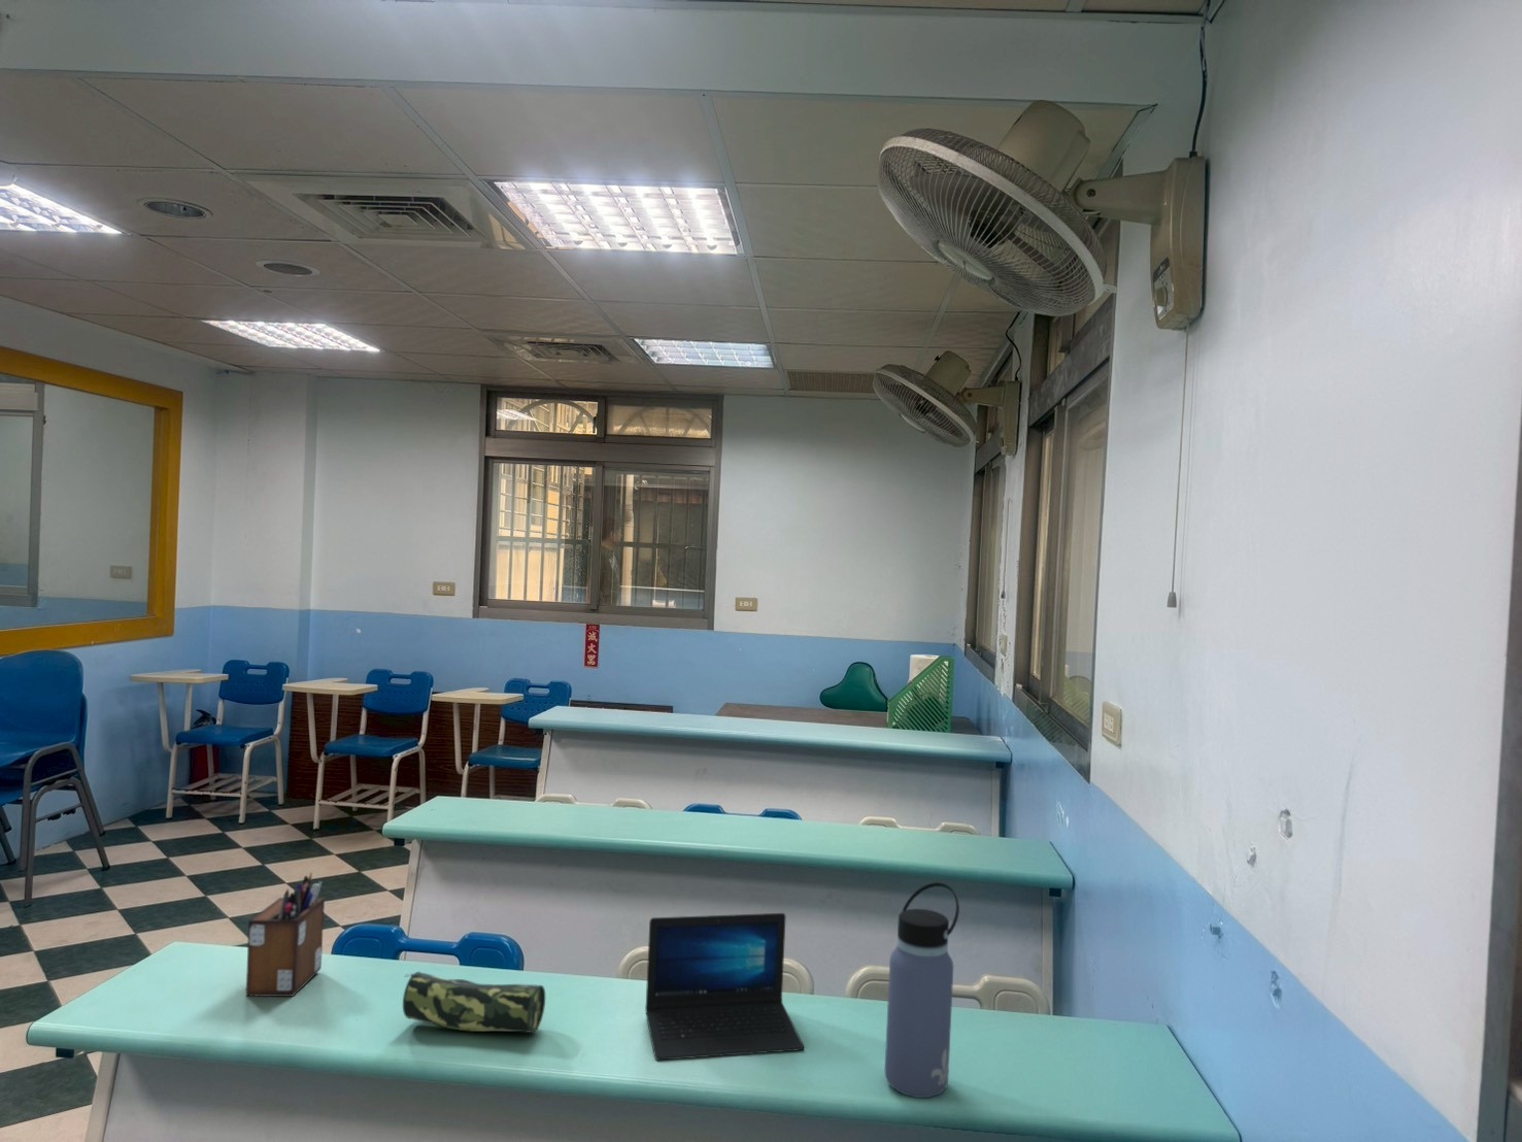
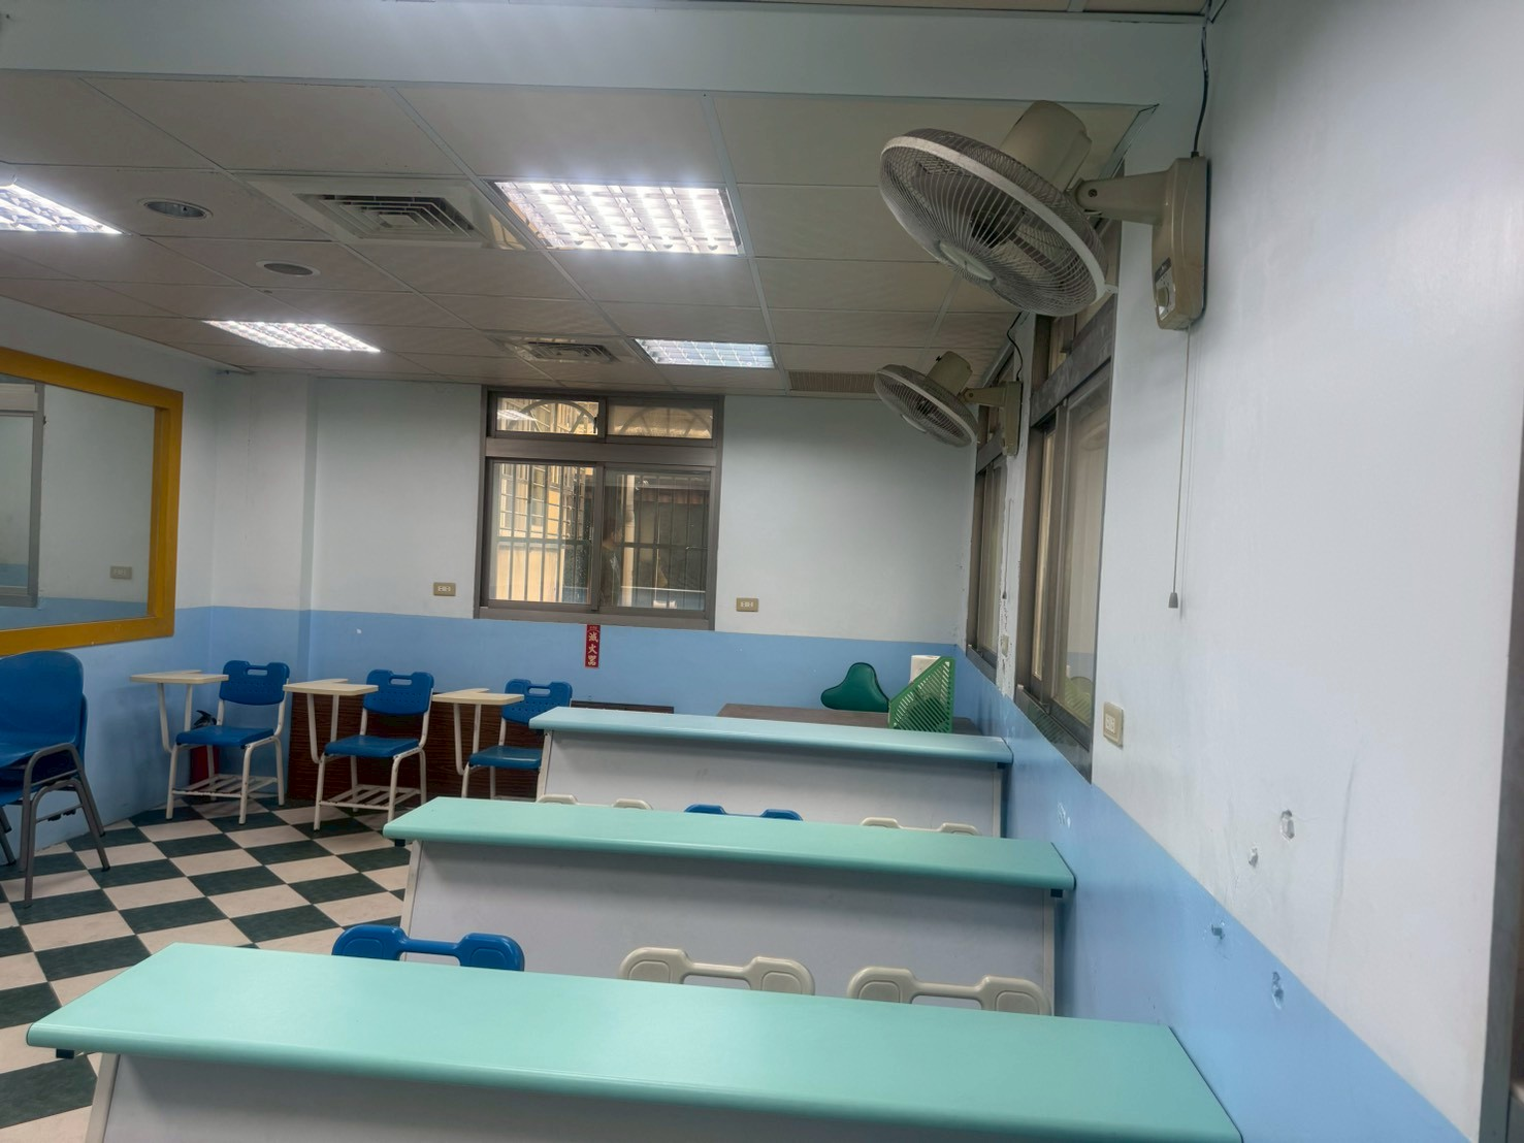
- desk organizer [245,872,325,998]
- water bottle [884,882,961,1099]
- pencil case [402,970,546,1034]
- laptop [644,912,805,1062]
